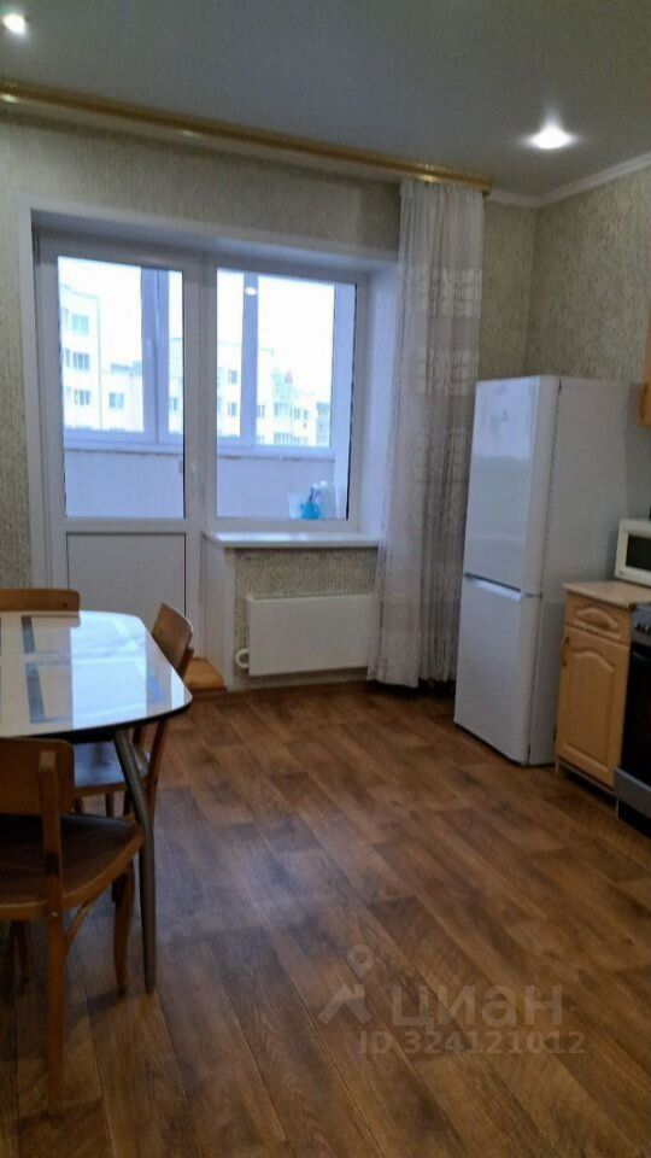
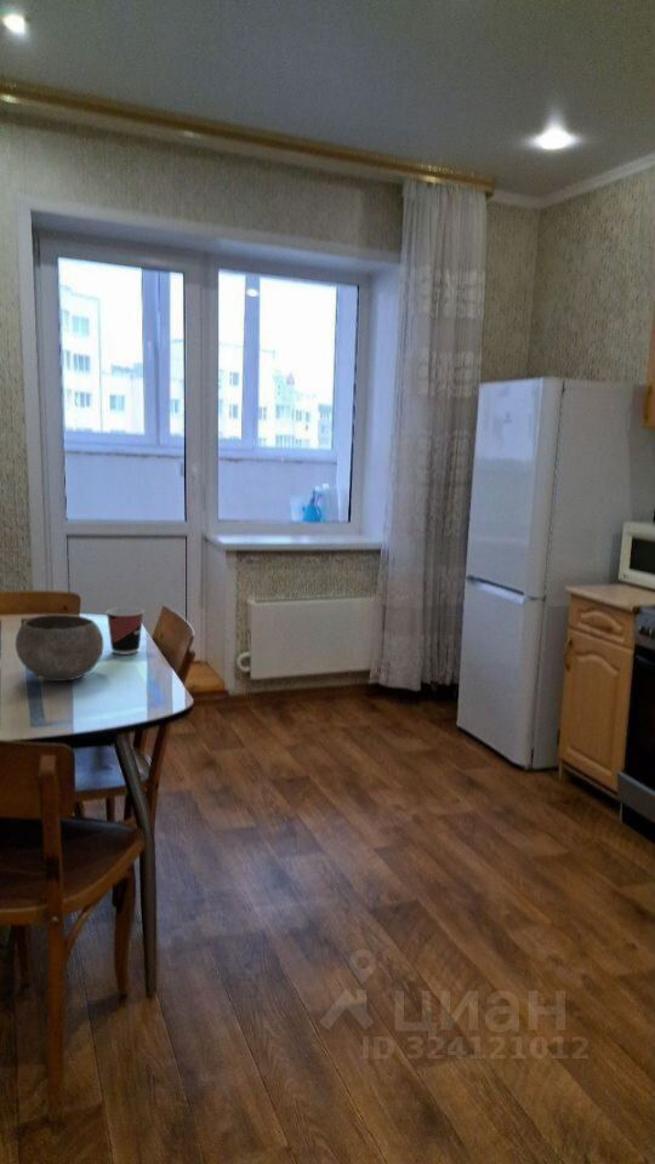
+ bowl [15,614,104,681]
+ cup [104,606,146,656]
